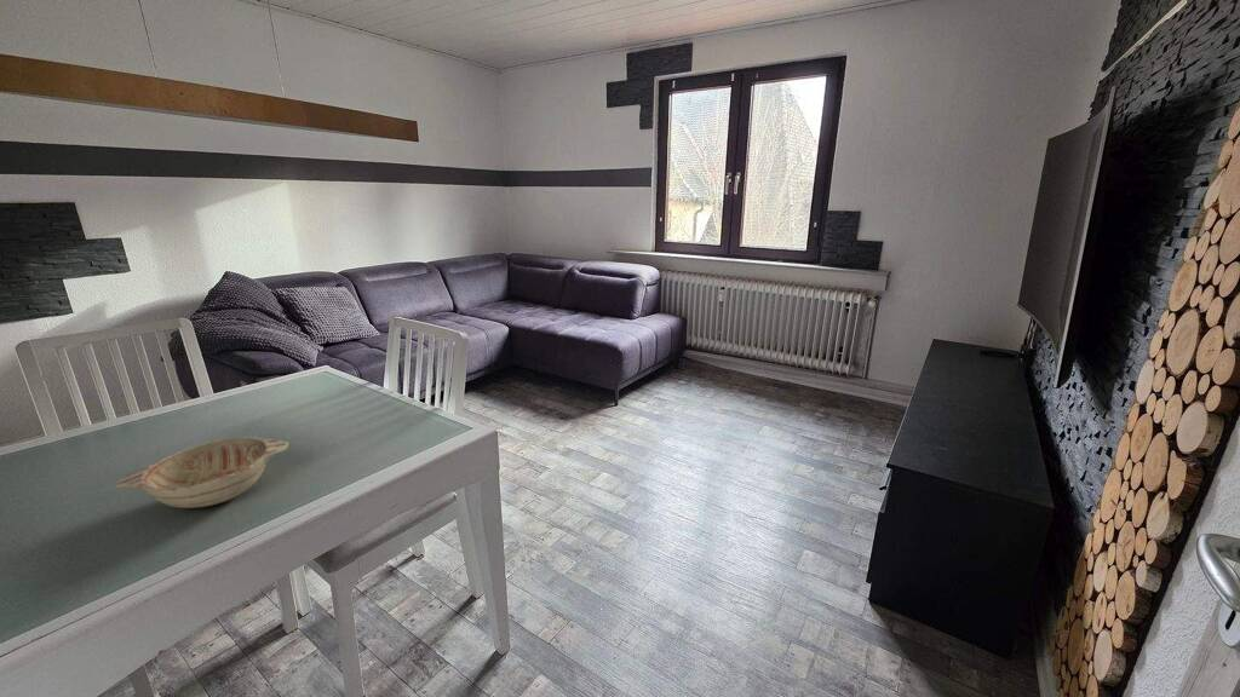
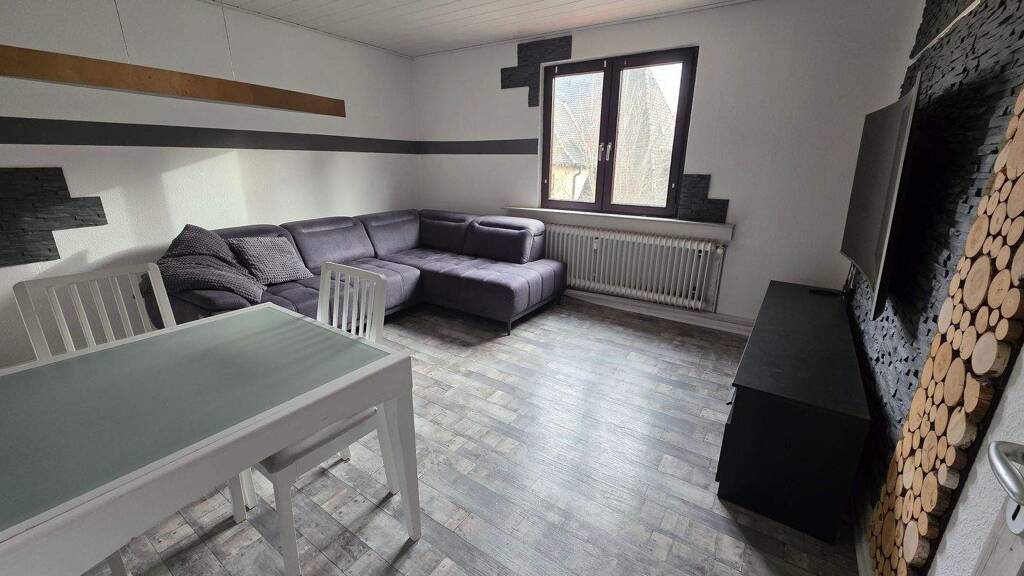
- decorative bowl [114,436,291,509]
